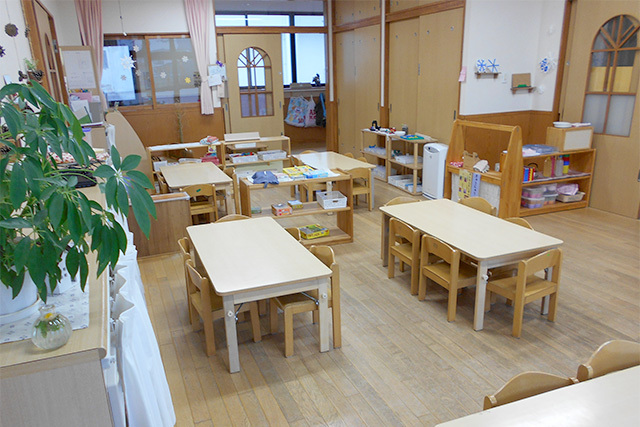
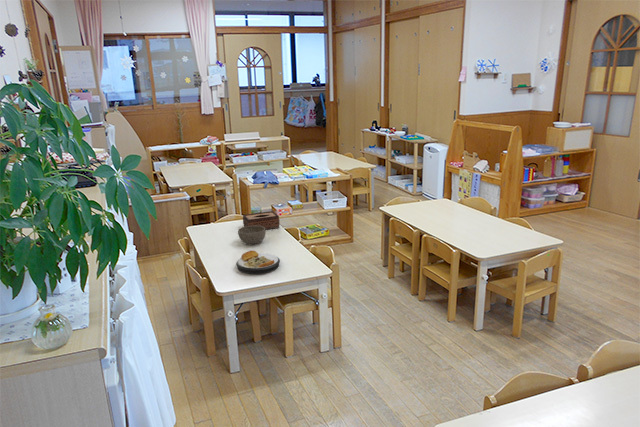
+ plate [235,250,281,275]
+ bowl [237,226,267,245]
+ tissue box [242,210,281,230]
